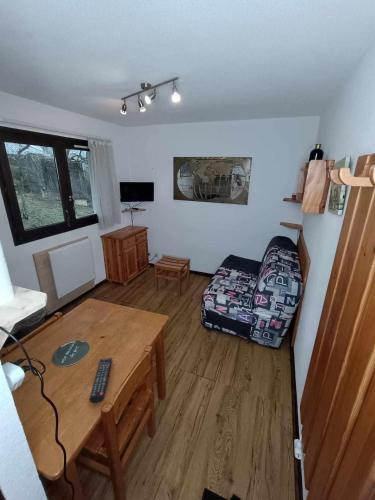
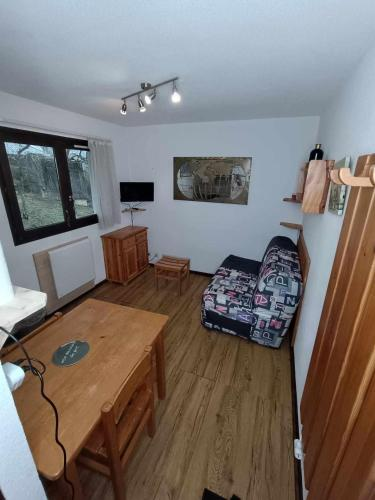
- remote control [89,357,113,403]
